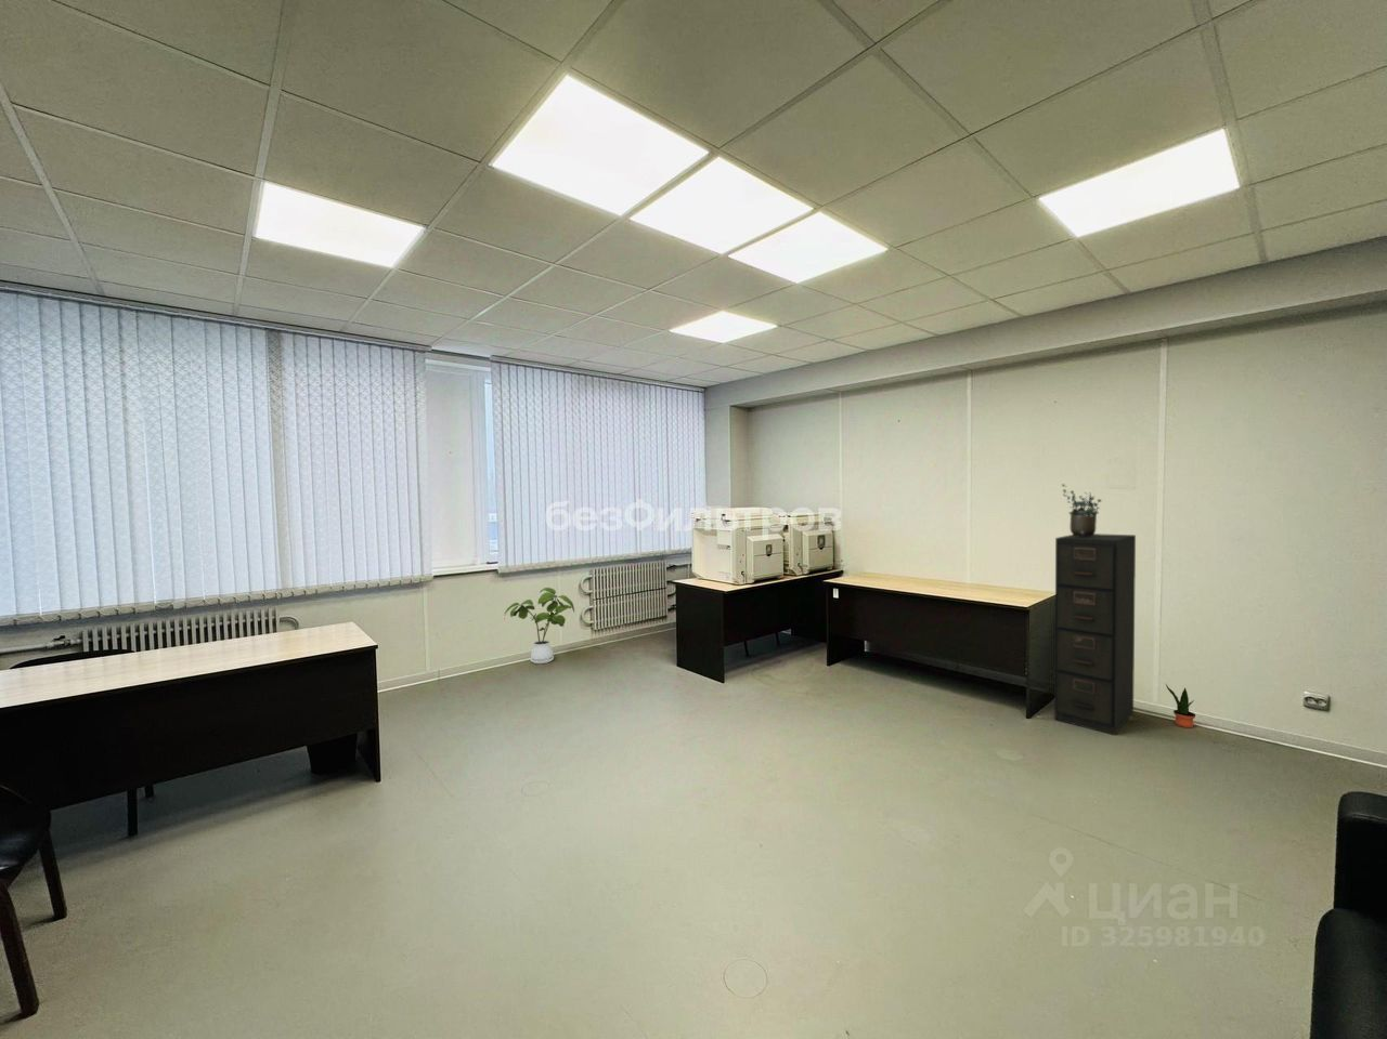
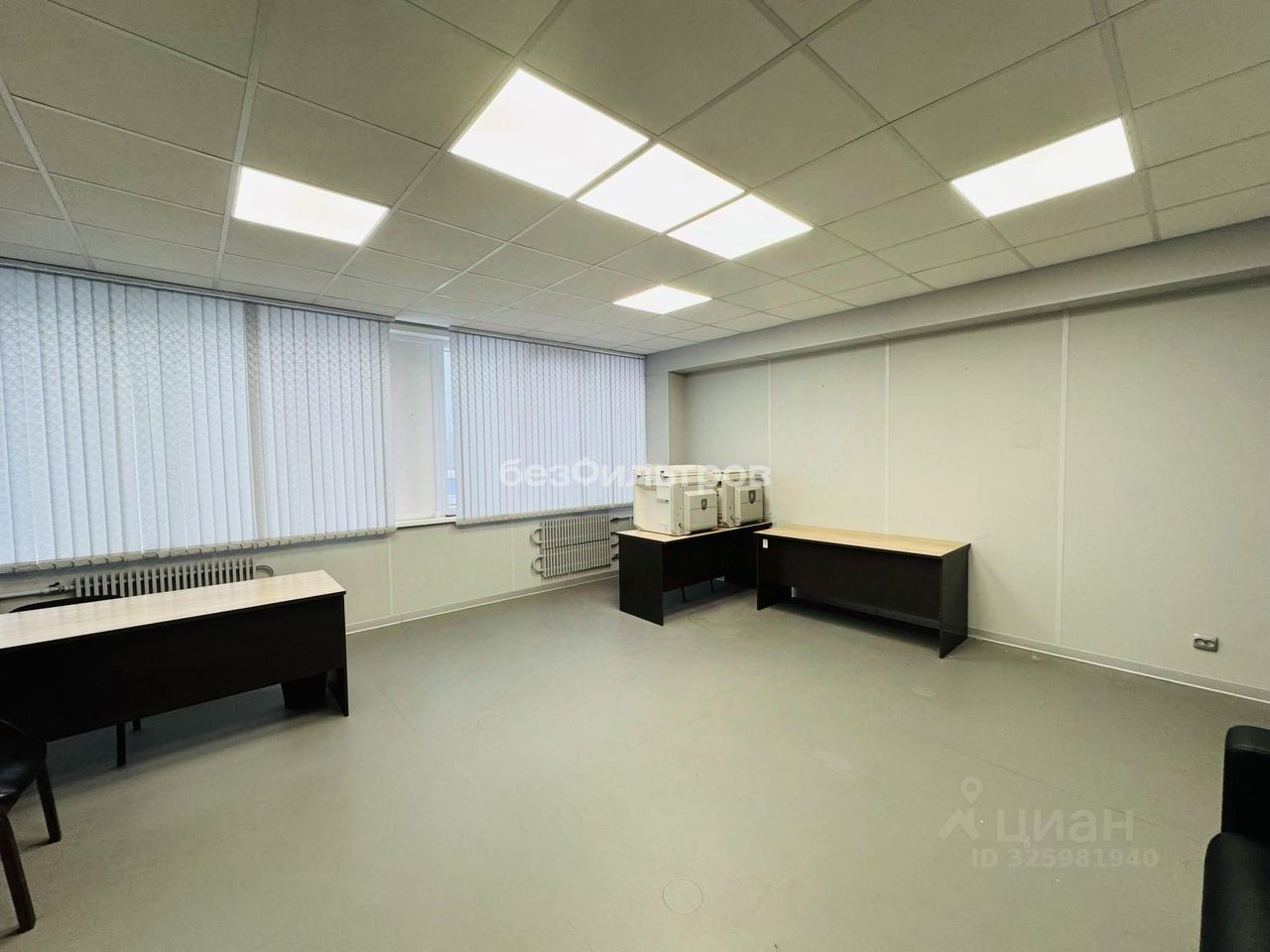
- potted plant [1165,682,1196,728]
- filing cabinet [1053,533,1137,736]
- house plant [503,586,576,665]
- potted plant [1060,482,1103,537]
